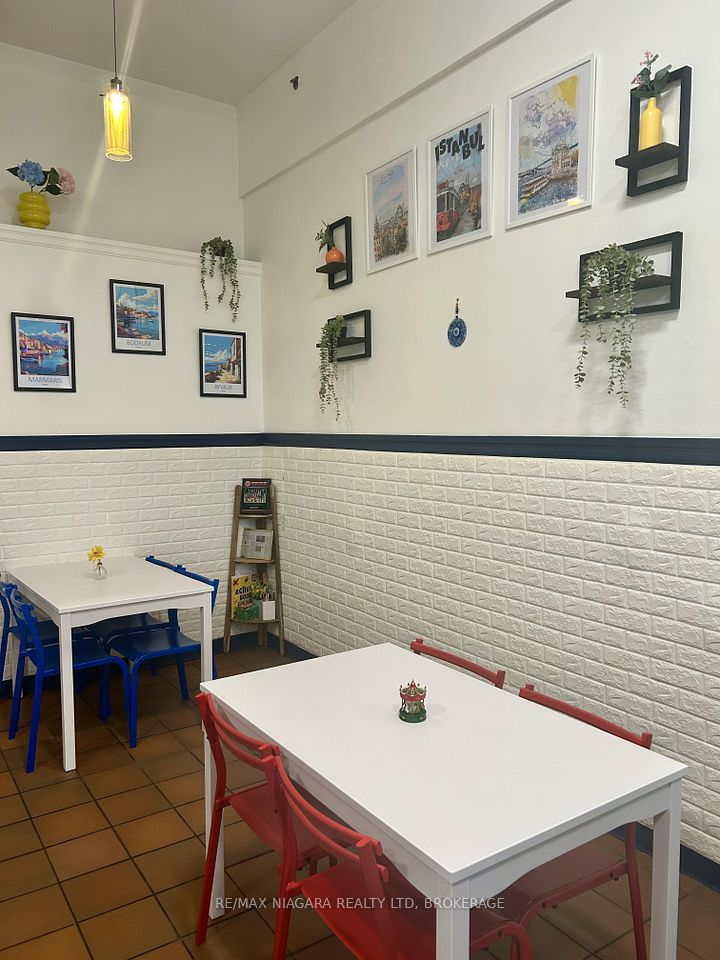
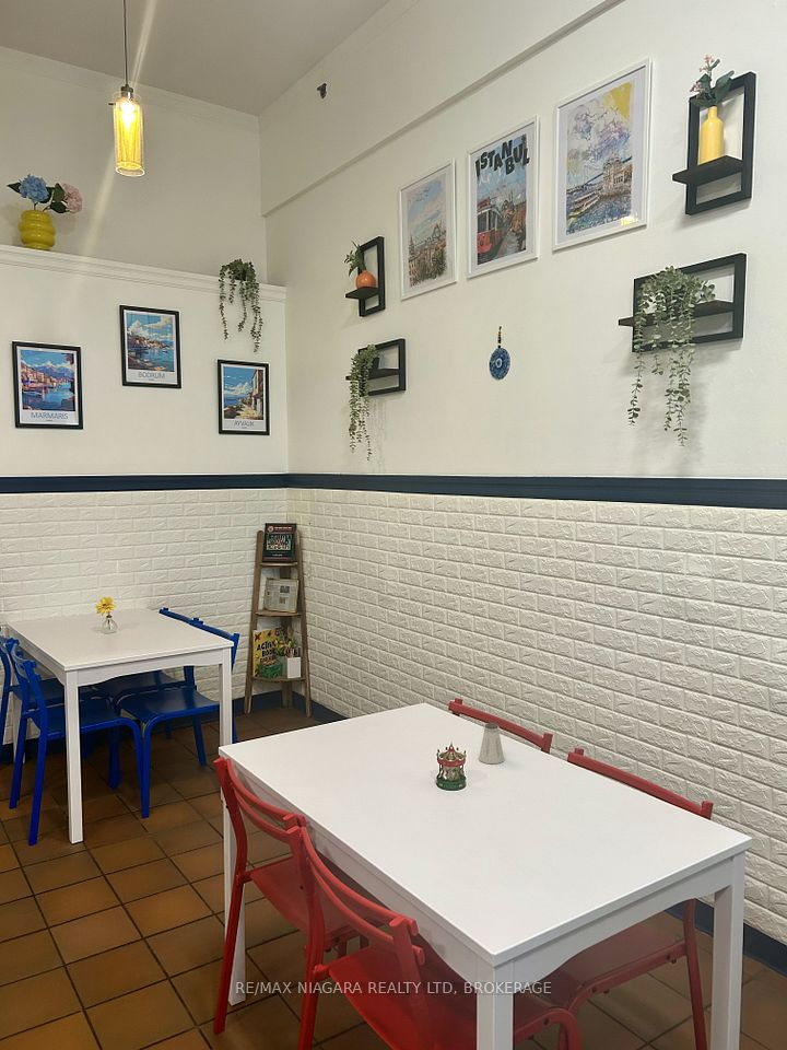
+ saltshaker [478,722,505,765]
